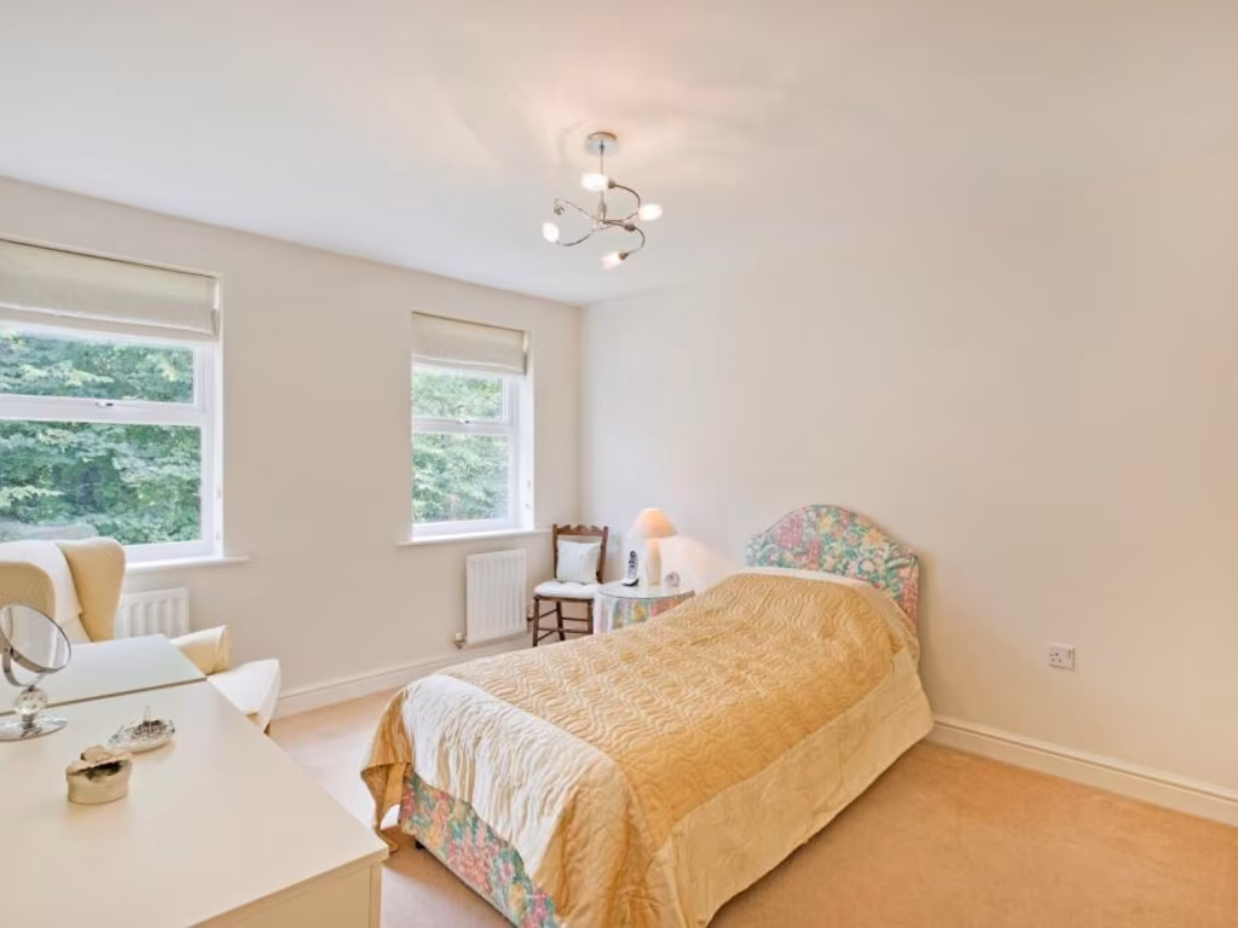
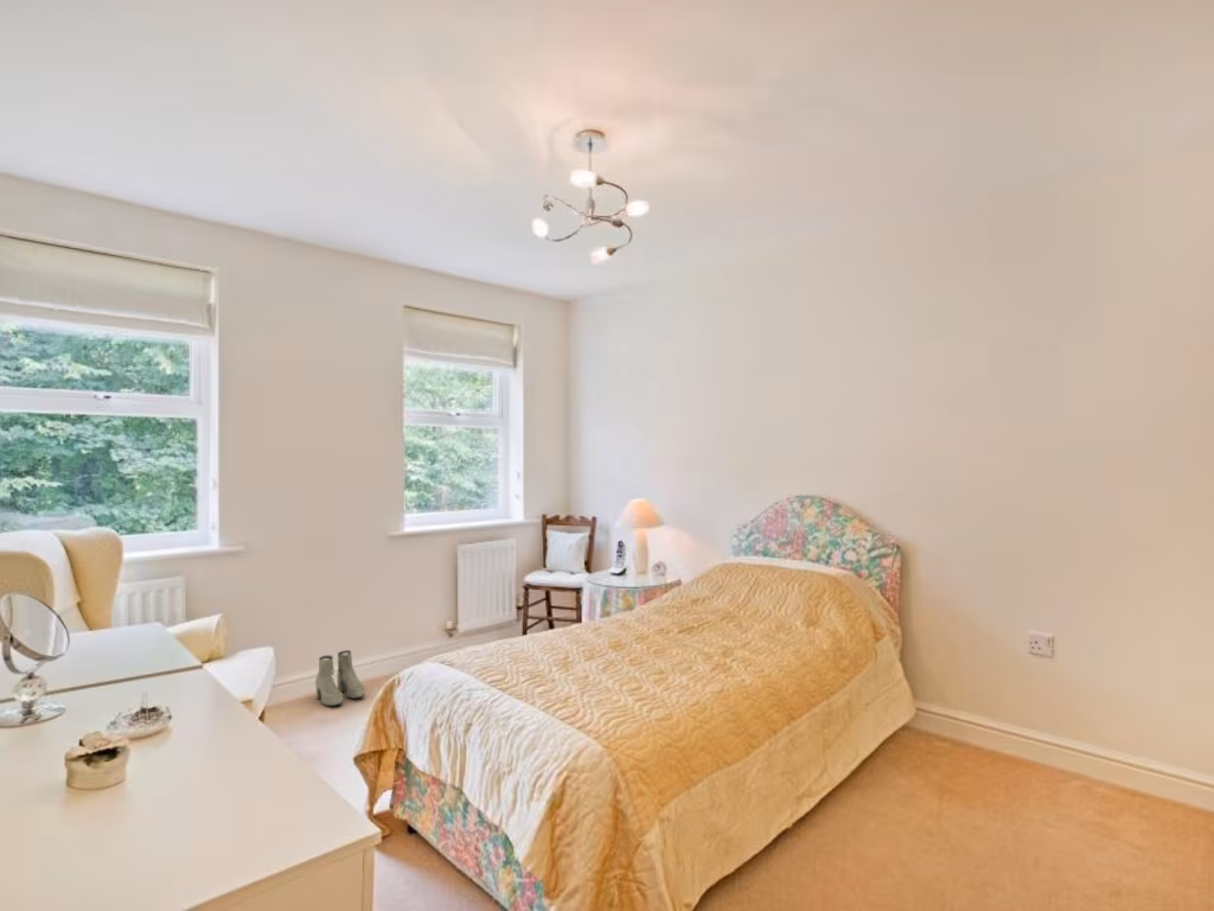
+ boots [314,649,366,707]
